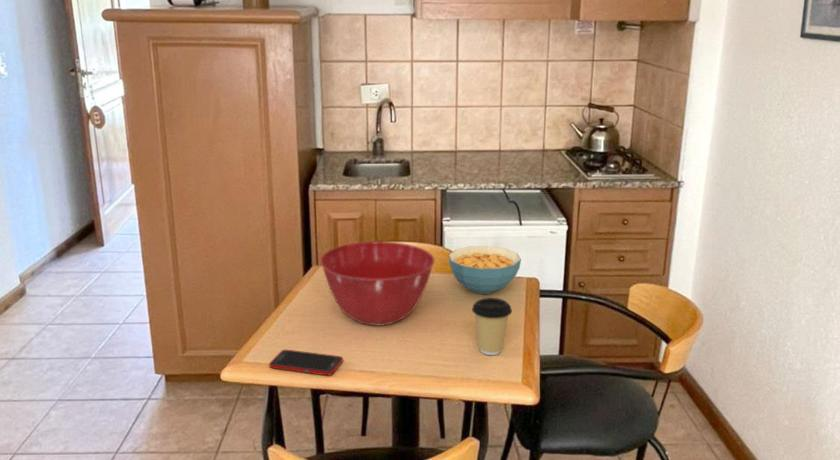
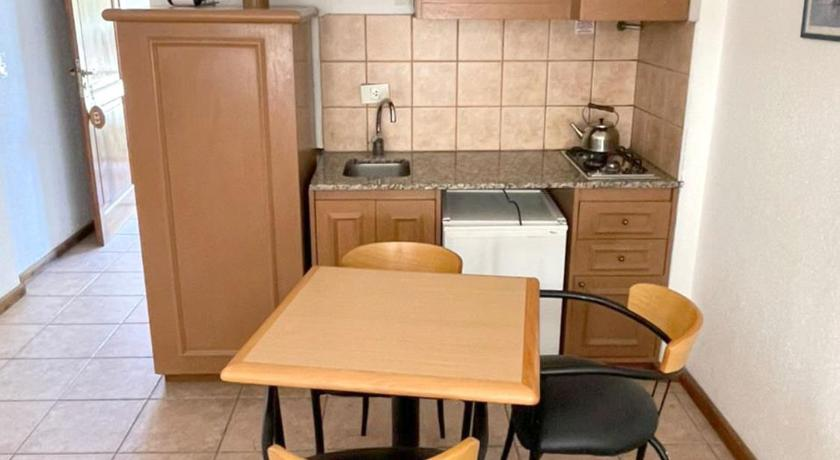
- mixing bowl [319,240,436,327]
- coffee cup [471,297,513,356]
- cereal bowl [448,245,522,295]
- cell phone [268,349,344,376]
